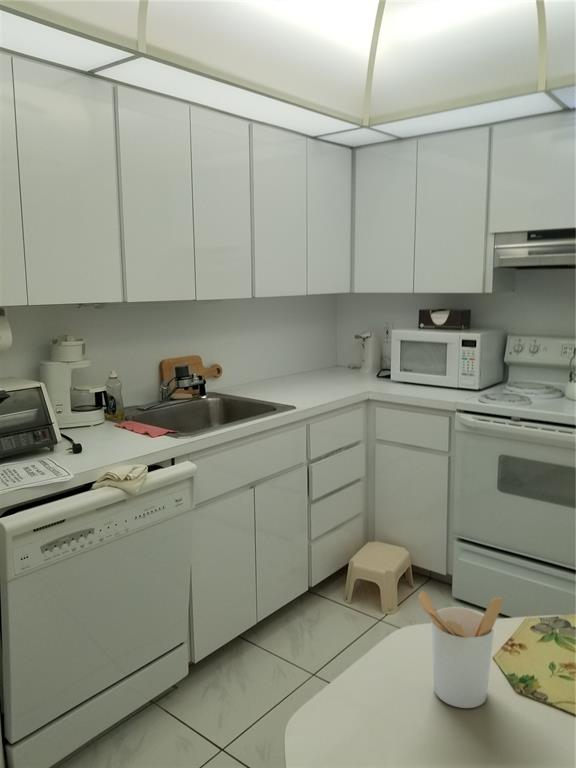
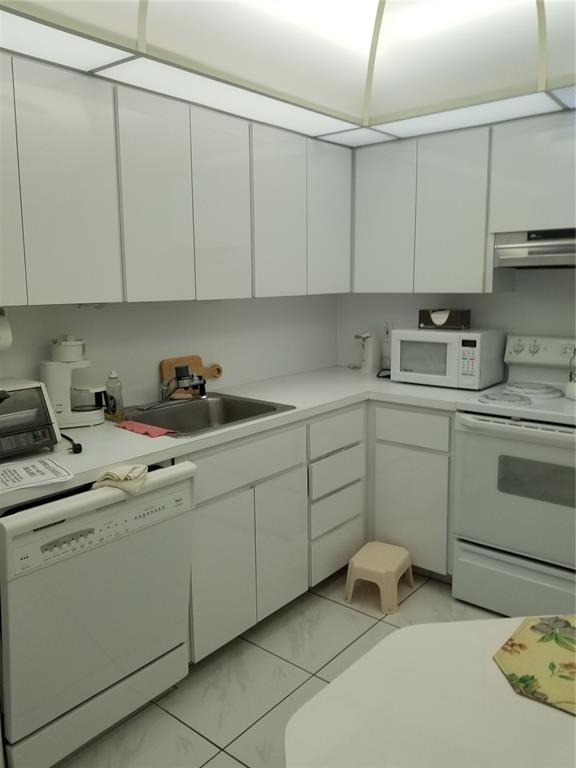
- utensil holder [418,590,504,709]
